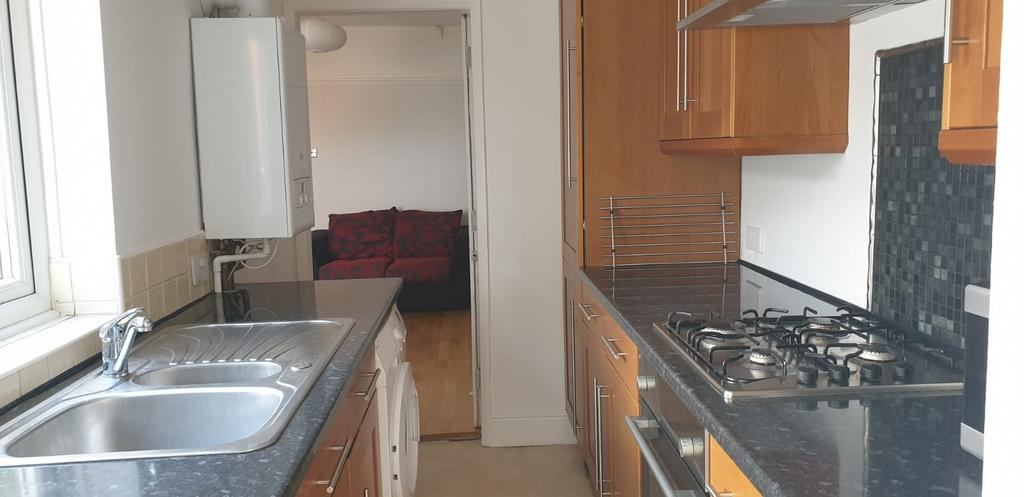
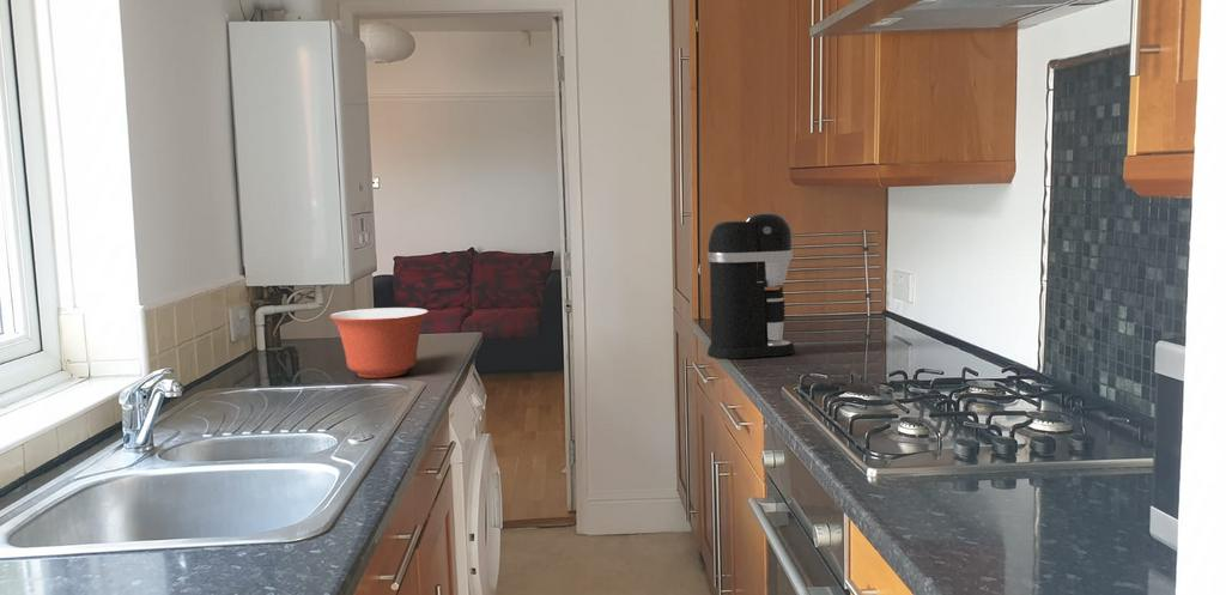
+ mixing bowl [329,306,430,380]
+ coffee maker [706,212,796,359]
